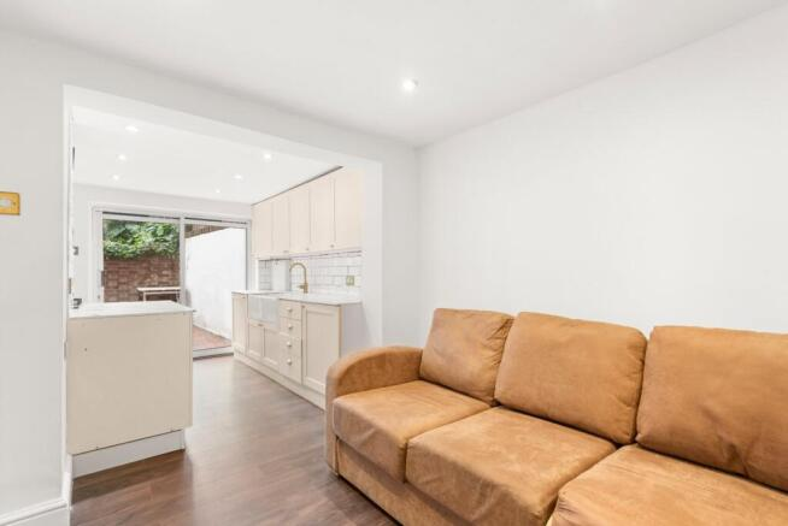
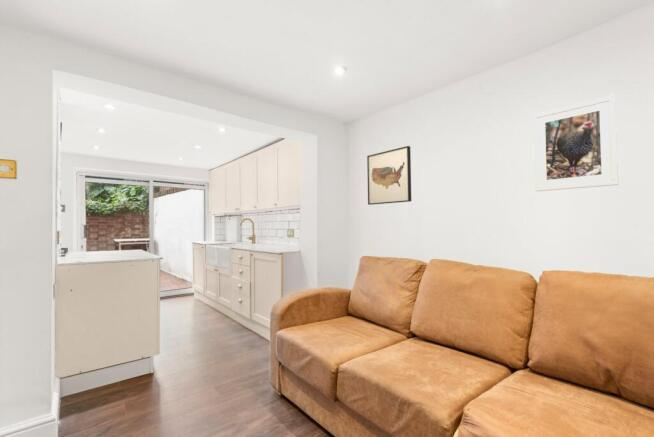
+ wall art [366,145,412,206]
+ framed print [532,94,619,192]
